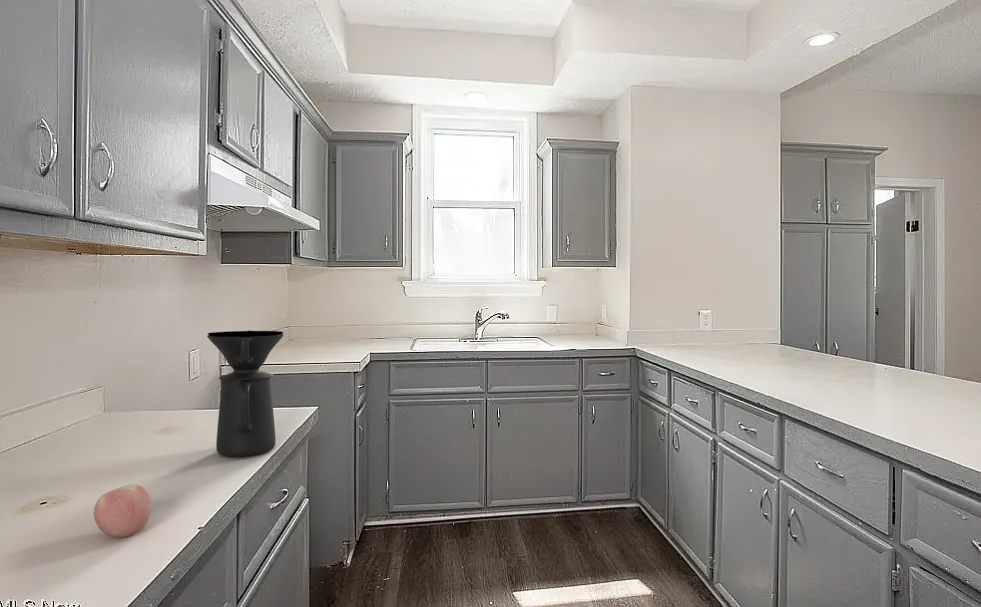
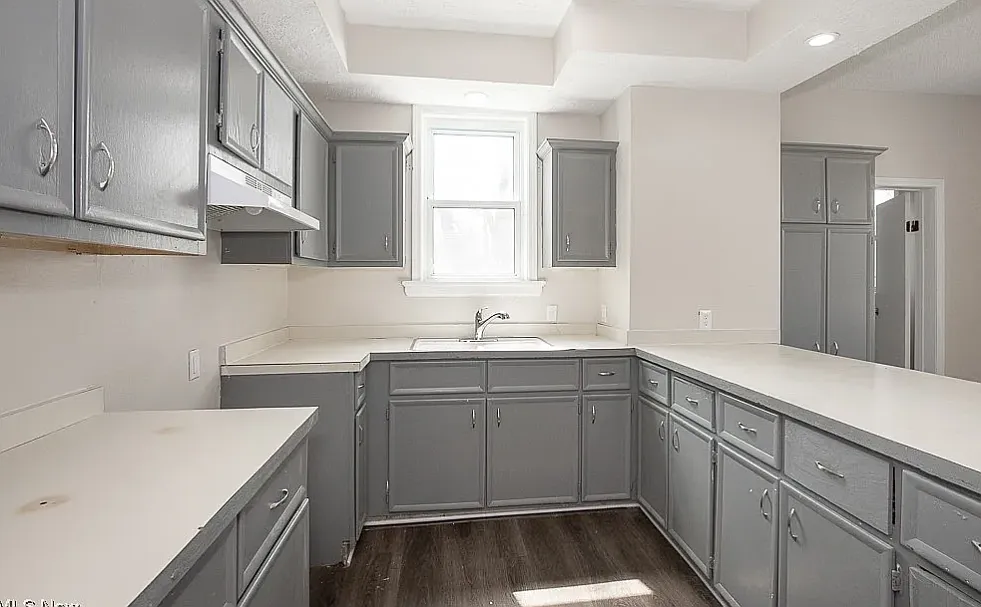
- coffee maker [206,330,285,457]
- apple [93,483,153,538]
